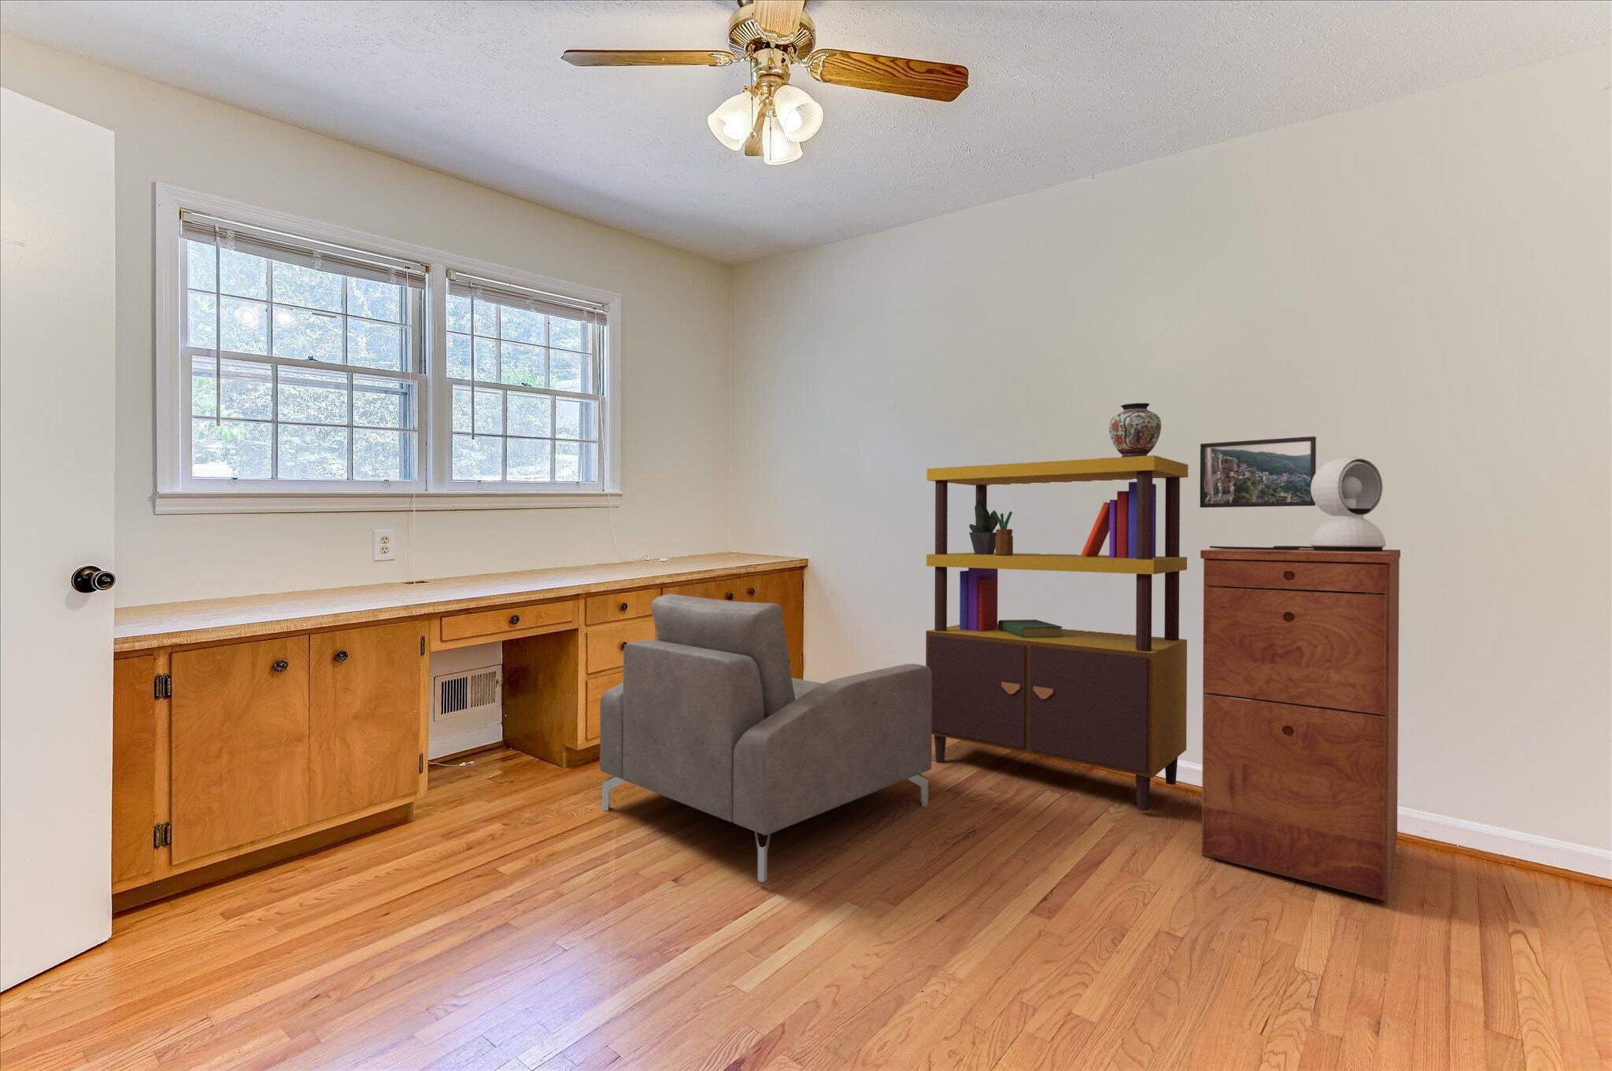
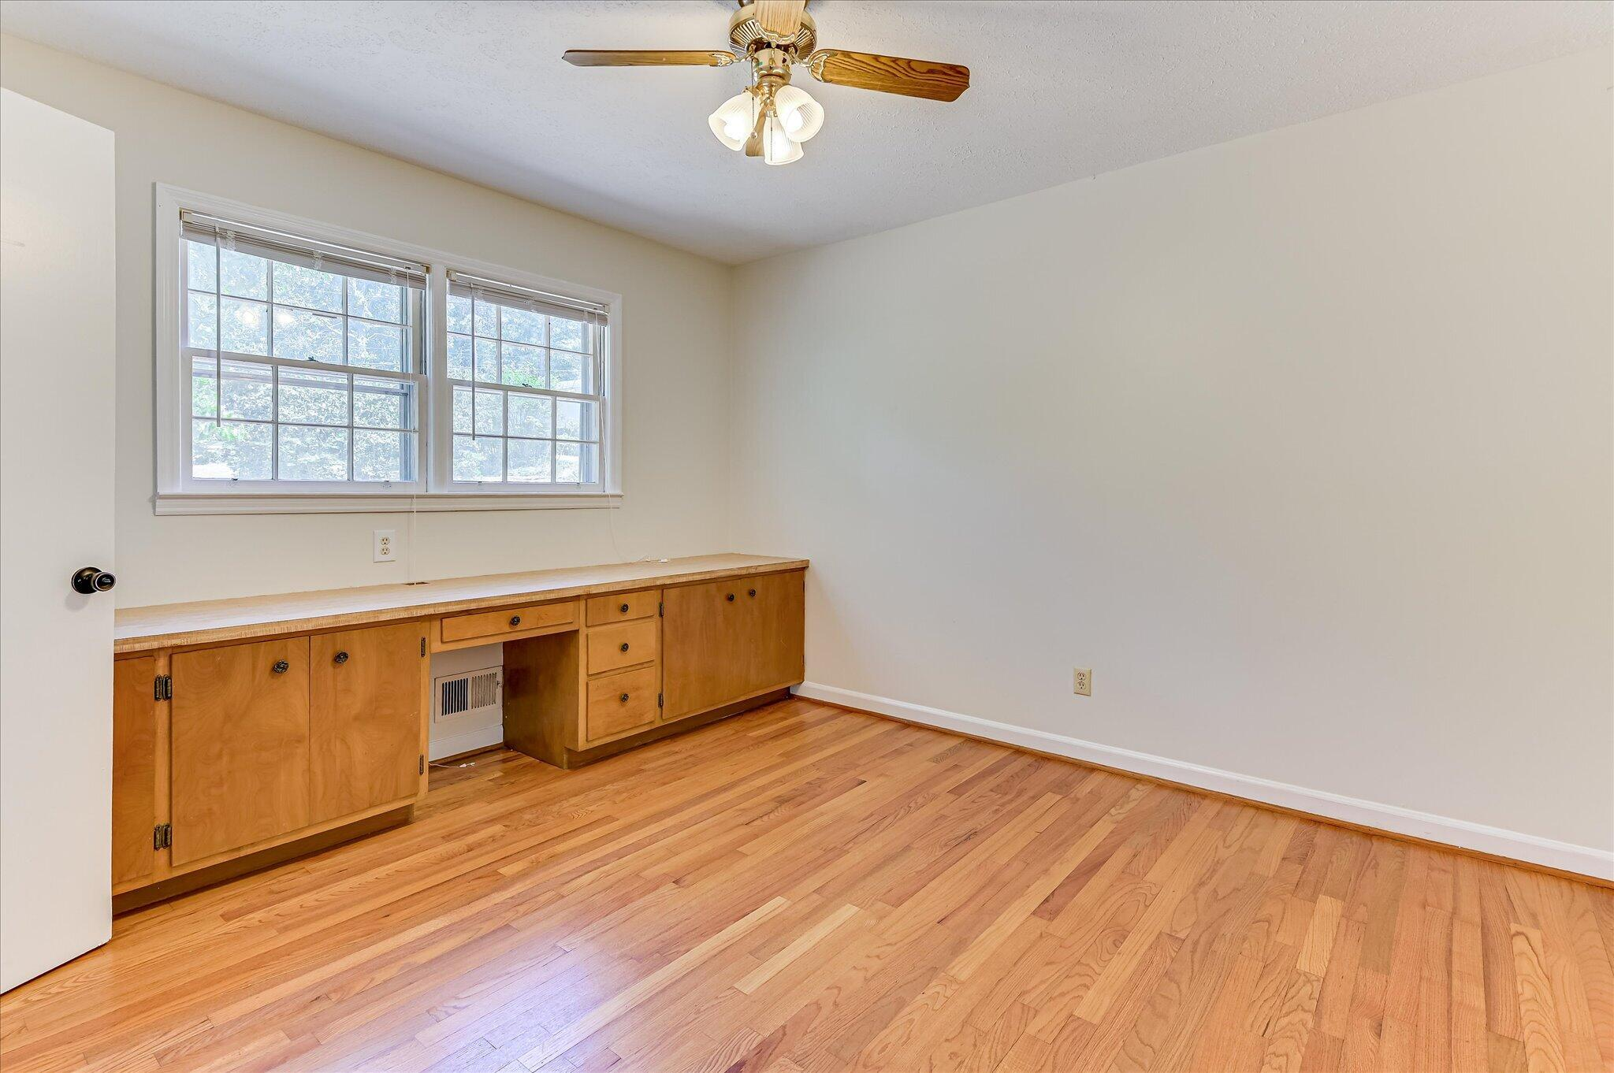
- filing cabinet [1199,549,1402,902]
- bookcase [924,454,1190,812]
- table lamp [1209,457,1387,551]
- decorative vase [1099,402,1162,459]
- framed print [1199,435,1317,509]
- chair [599,593,933,882]
